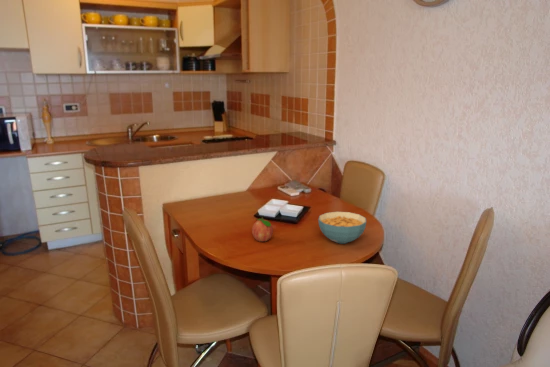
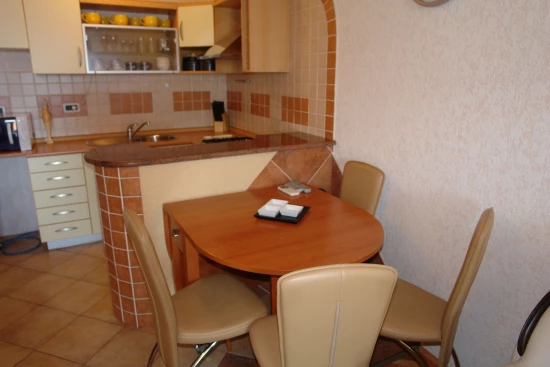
- fruit [251,216,274,243]
- cereal bowl [317,211,367,245]
